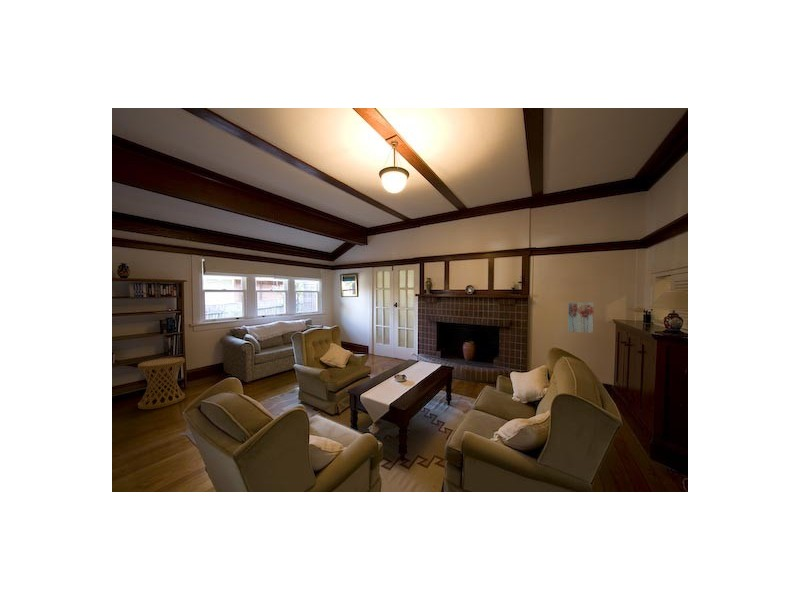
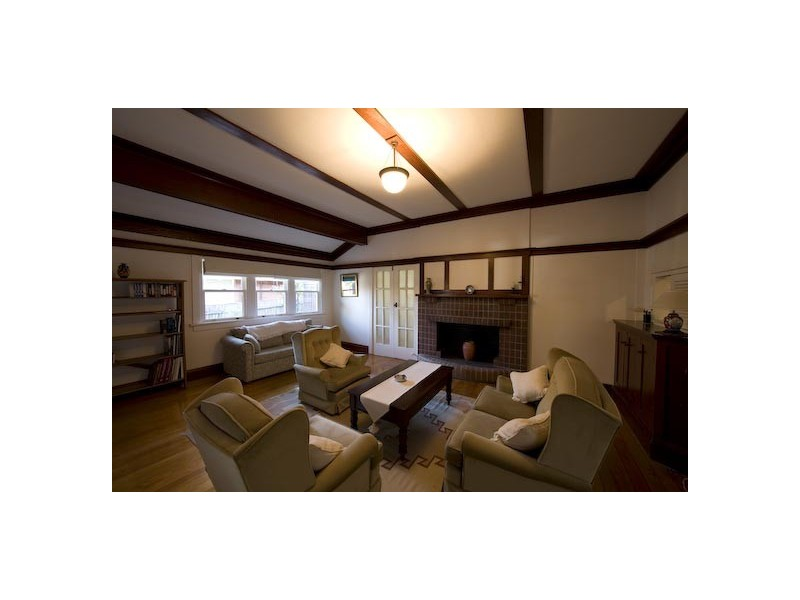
- wall art [567,301,595,334]
- side table [137,356,186,410]
